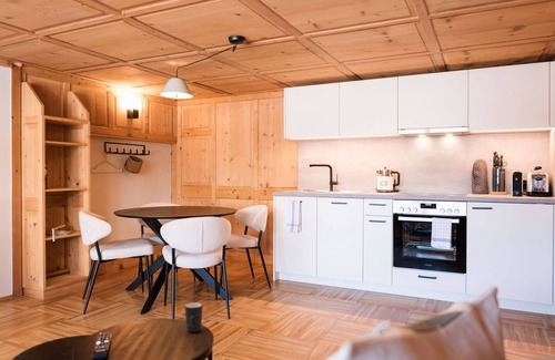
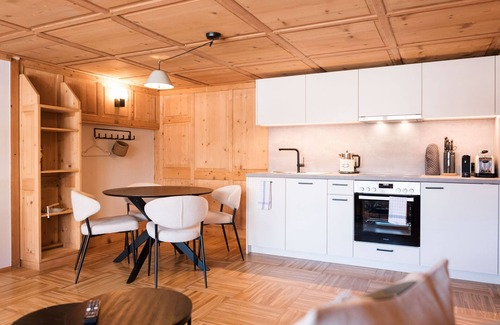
- mug [184,301,204,333]
